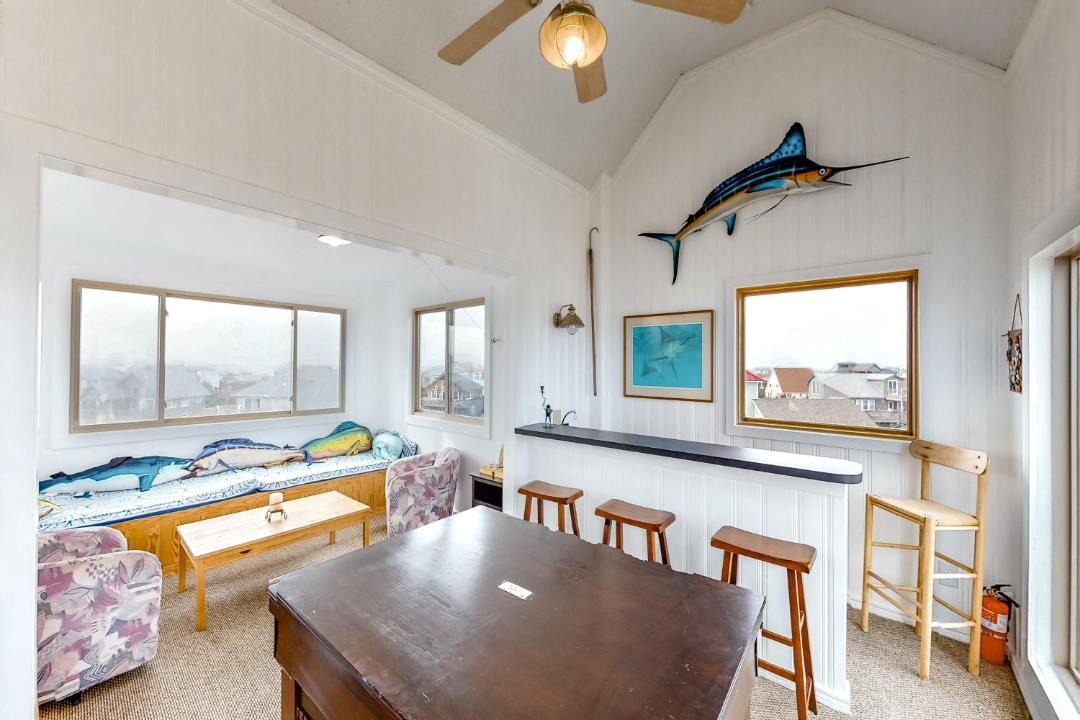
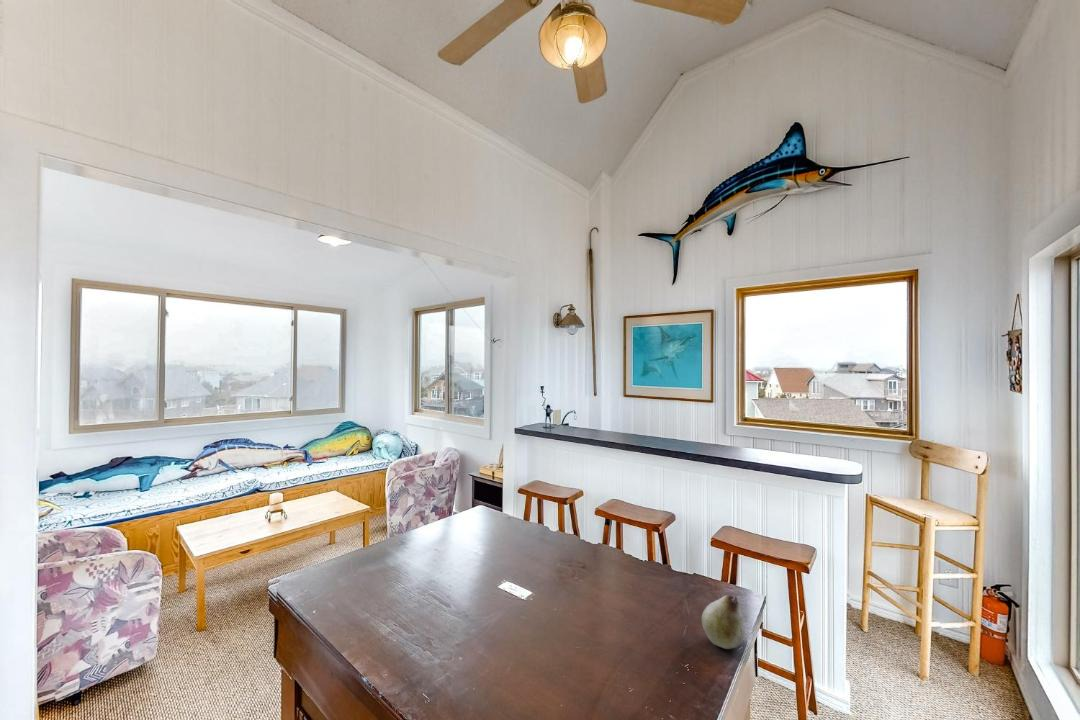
+ fruit [701,594,746,650]
